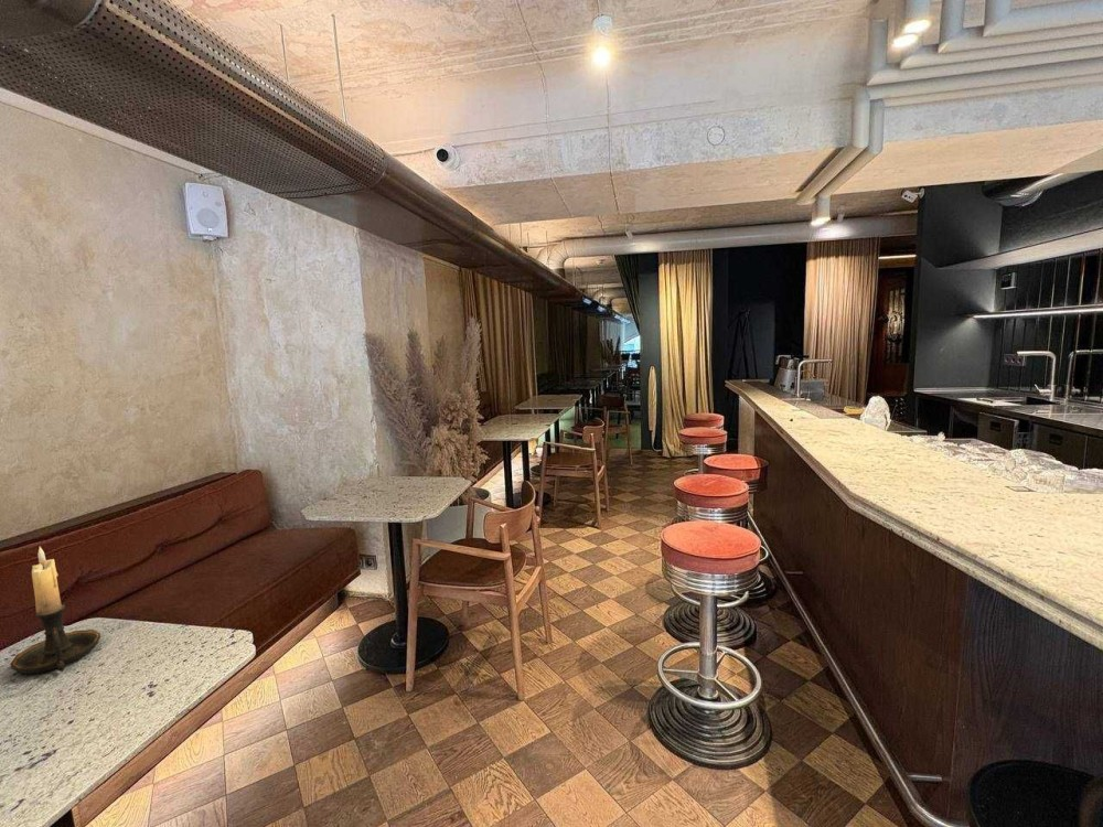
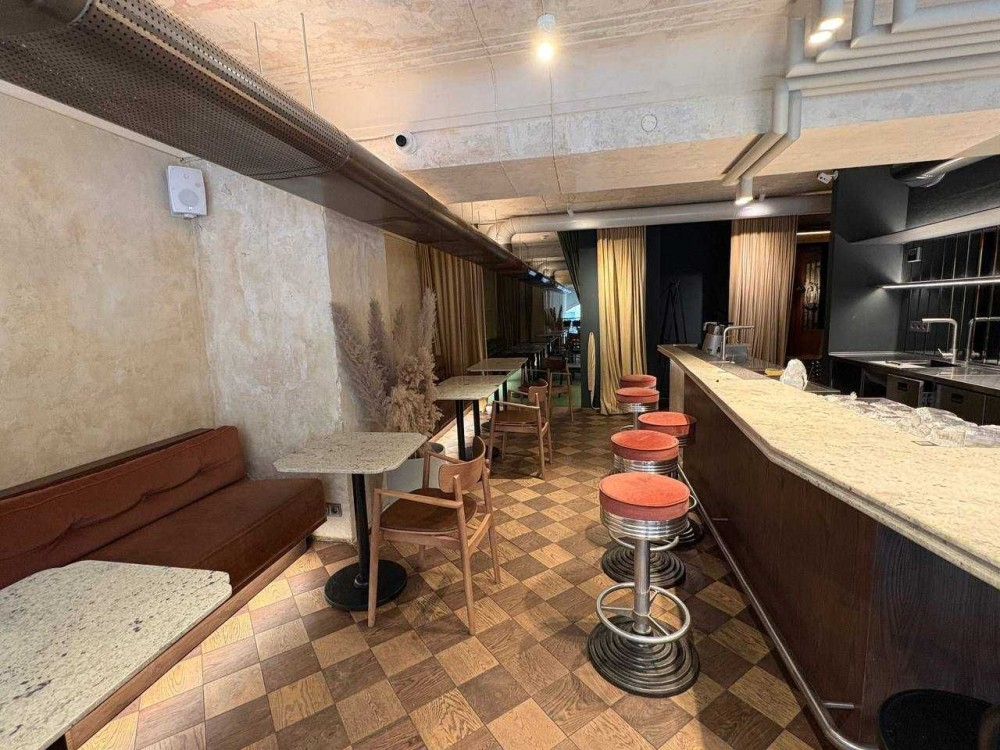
- candle holder [10,546,101,675]
